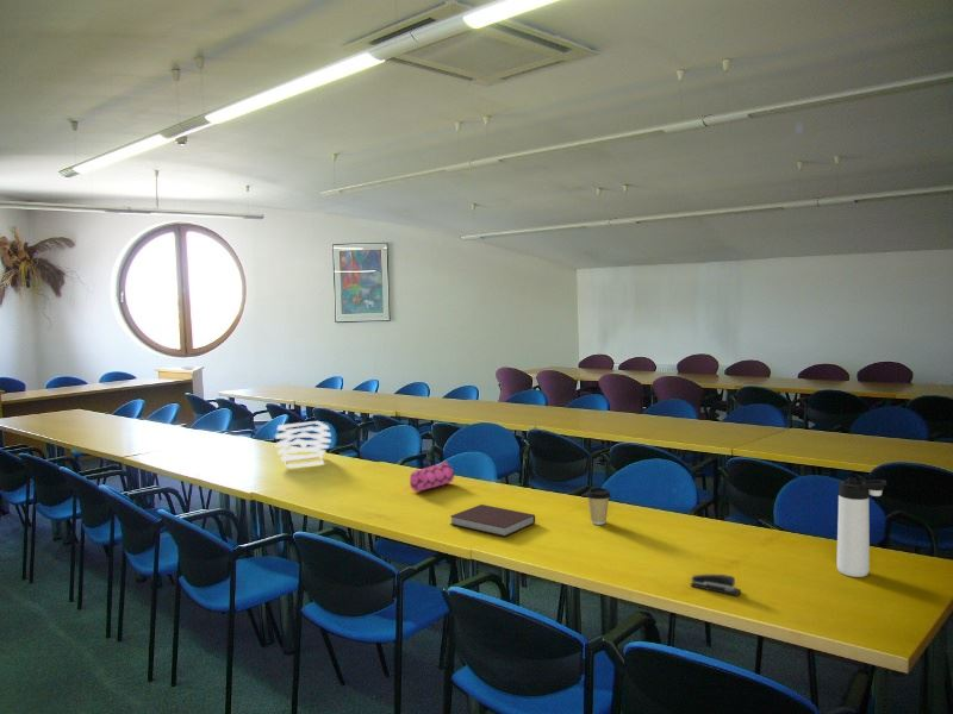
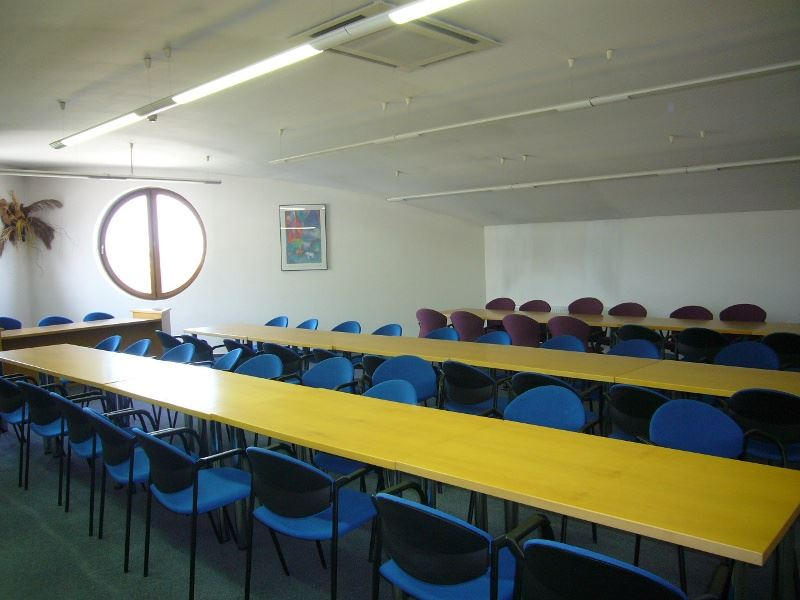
- coffee cup [585,487,612,526]
- stapler [690,574,742,597]
- pencil case [409,459,455,493]
- thermos bottle [836,476,887,578]
- notebook [449,503,536,538]
- ceiling light fixture [274,420,332,469]
